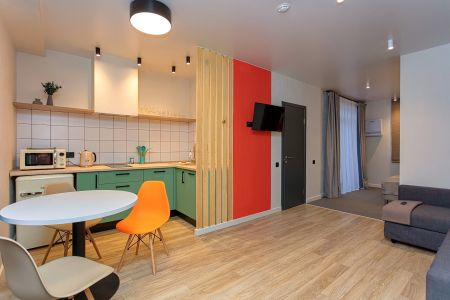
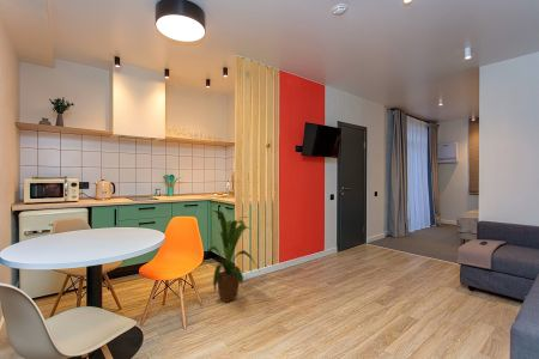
+ house plant [202,209,260,304]
